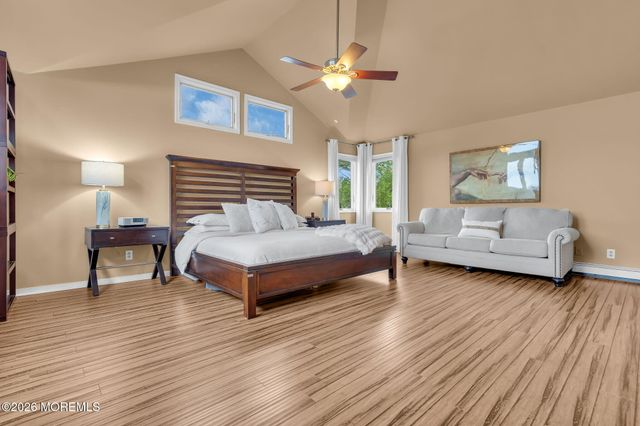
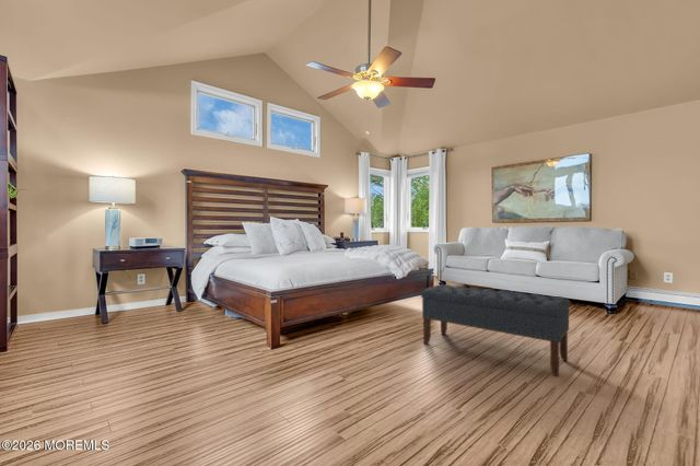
+ bench [420,283,572,377]
